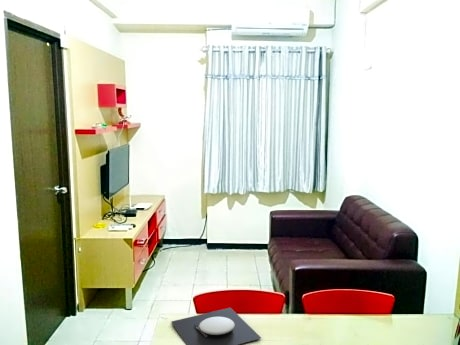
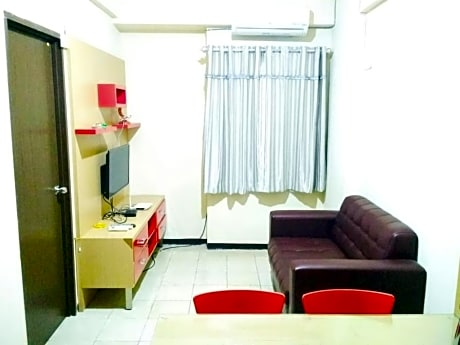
- plate [170,307,262,345]
